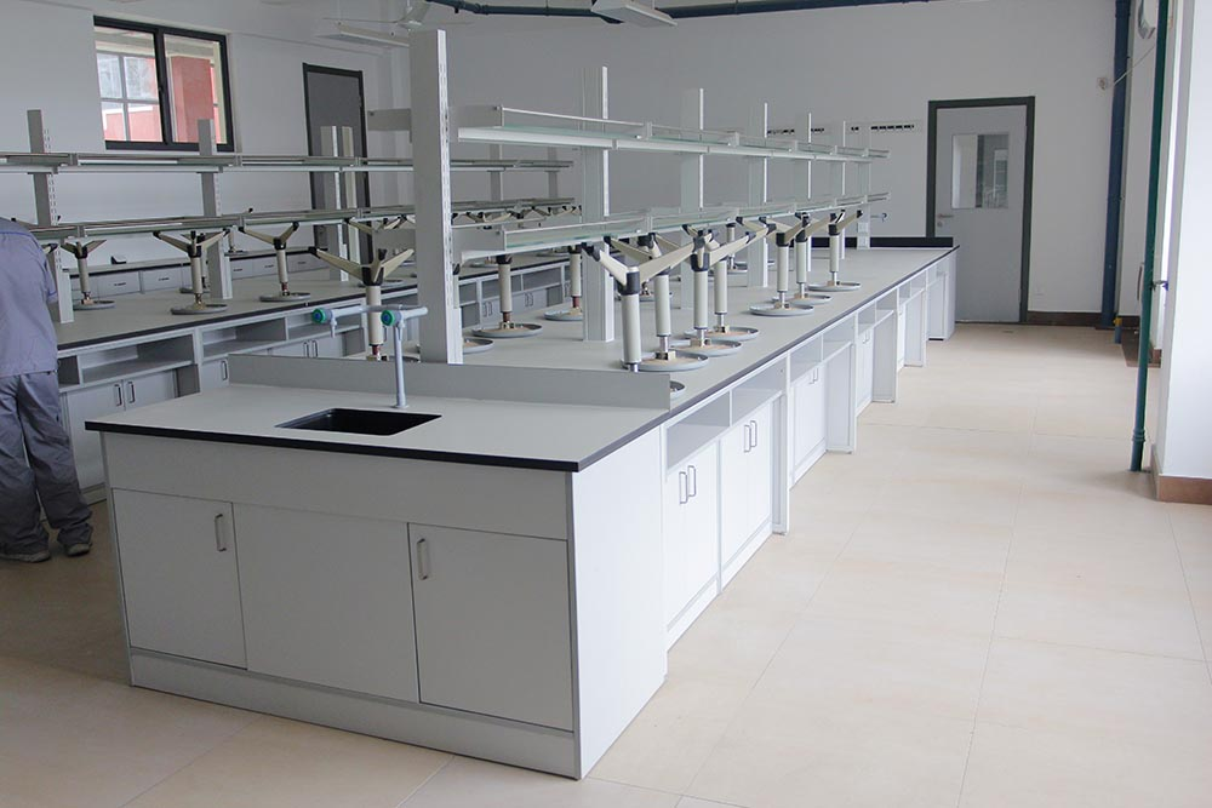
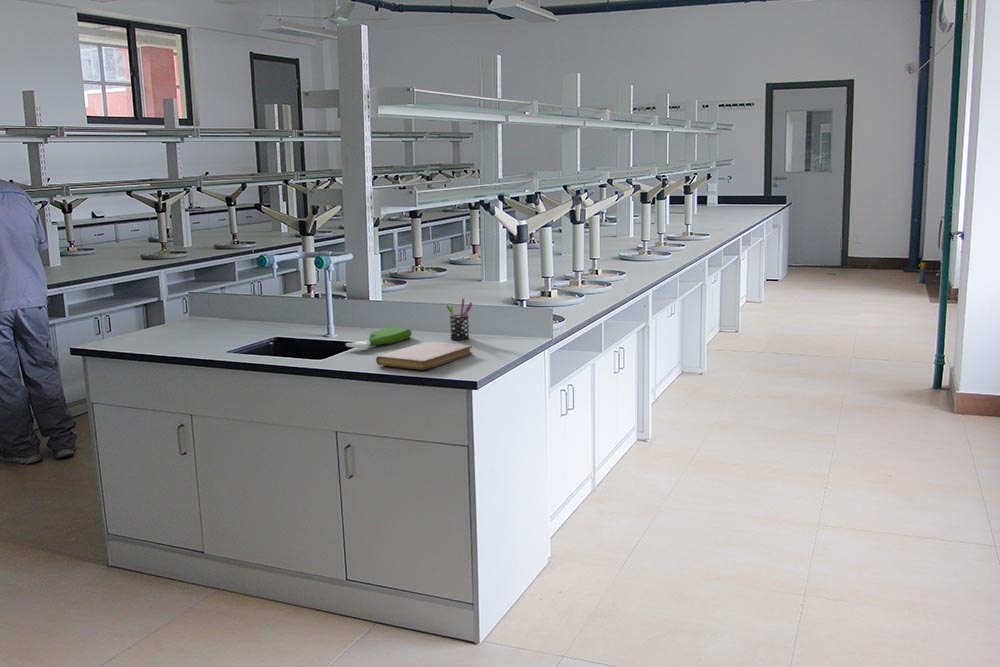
+ pen holder [445,298,473,341]
+ notebook [375,341,473,371]
+ spray bottle [345,326,413,349]
